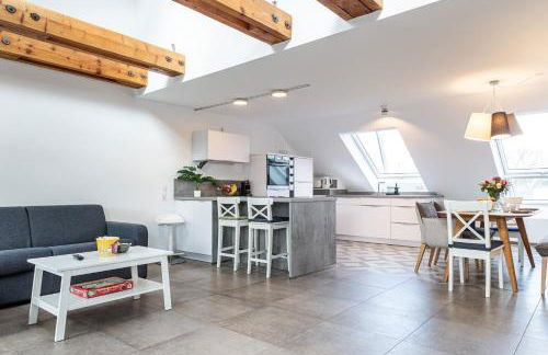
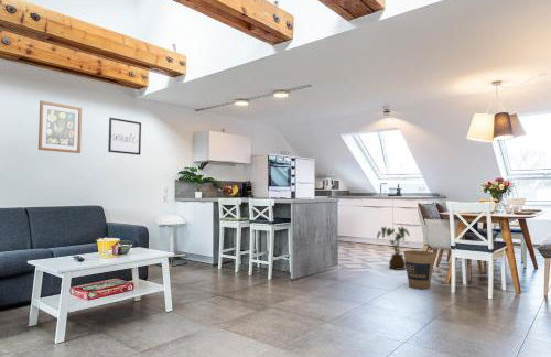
+ wall art [107,117,142,156]
+ trash can [402,249,436,290]
+ wall art [37,99,83,154]
+ house plant [376,225,411,271]
